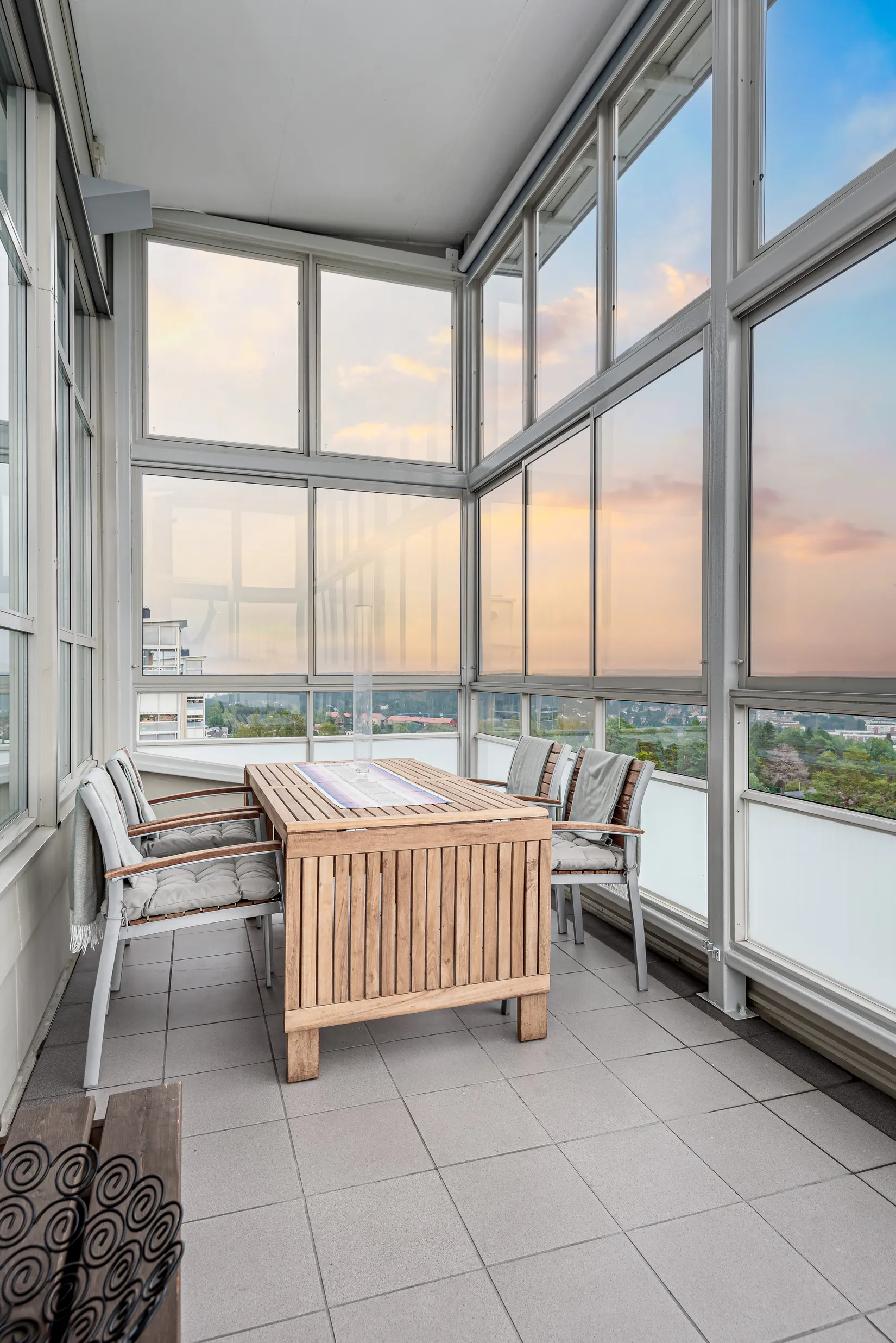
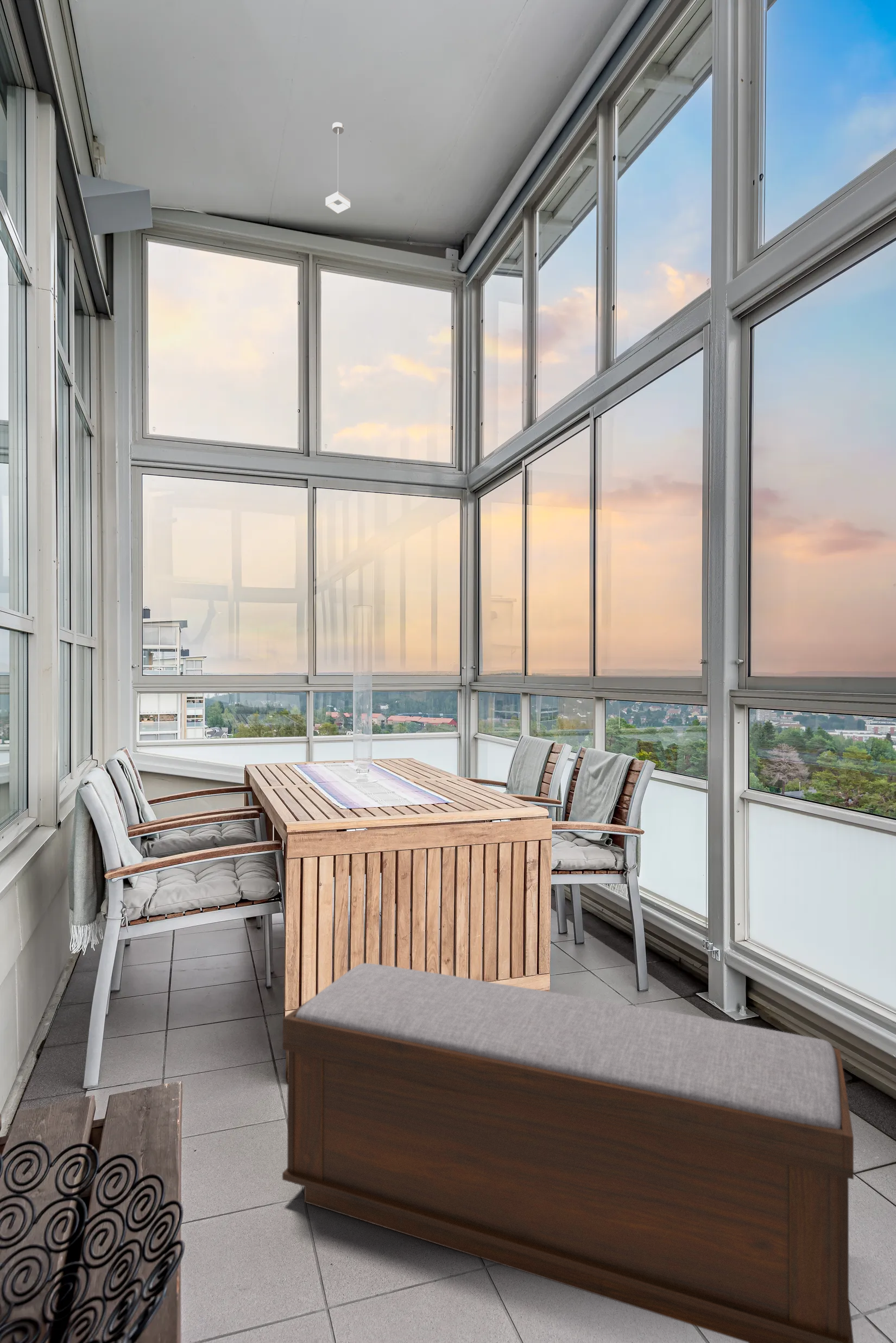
+ bench [282,963,854,1343]
+ pendant lamp [325,122,351,214]
